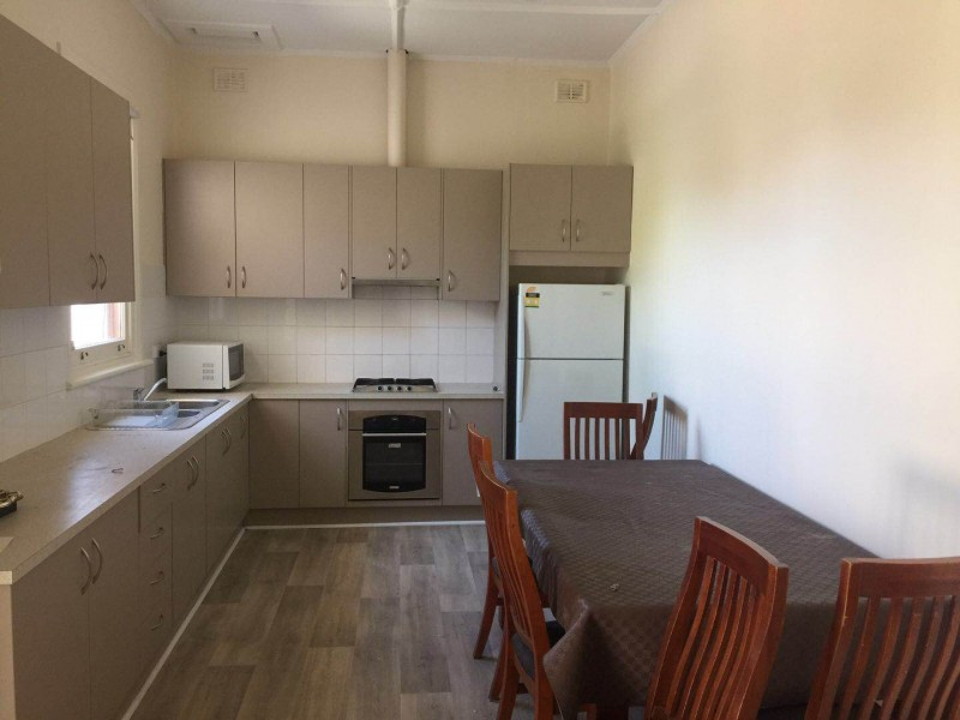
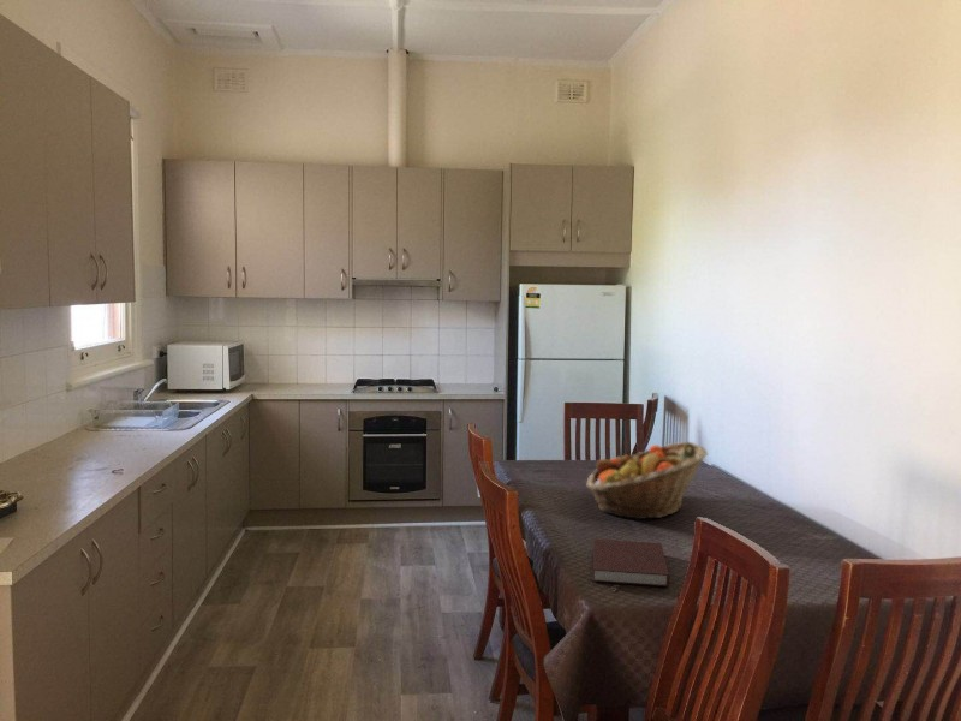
+ fruit basket [586,441,709,520]
+ notebook [591,538,670,588]
